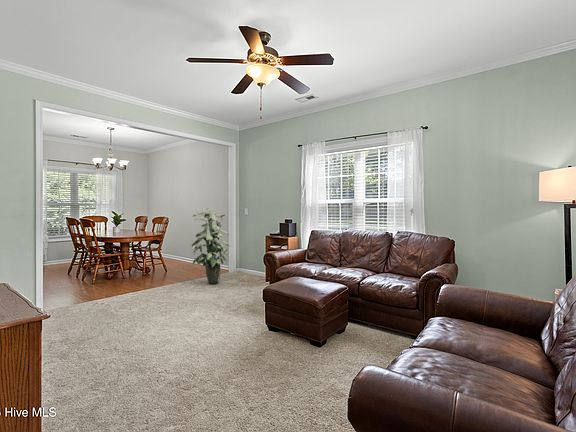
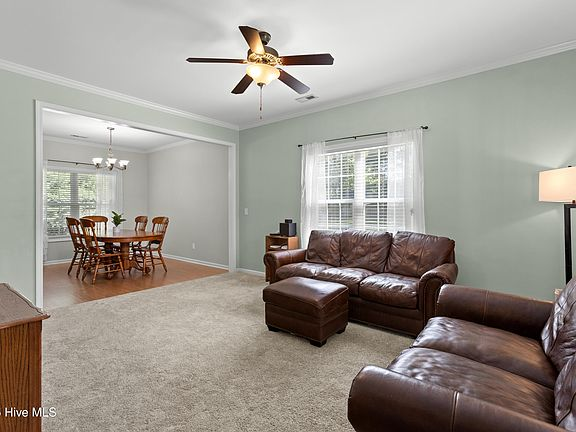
- indoor plant [191,207,231,285]
